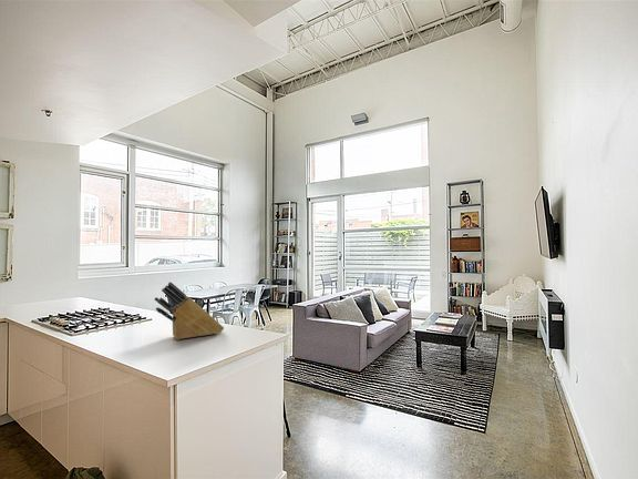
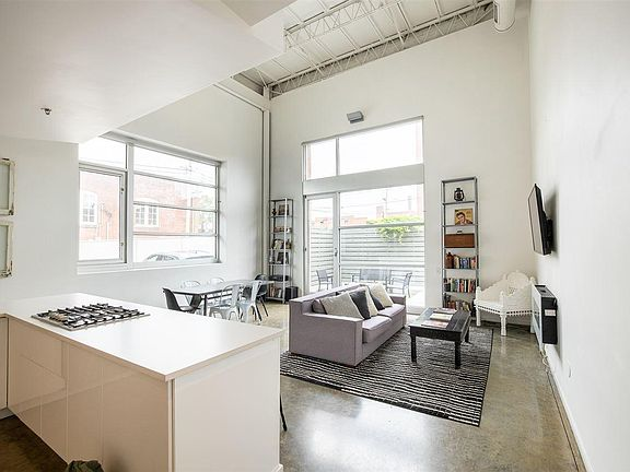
- knife block [154,281,225,340]
